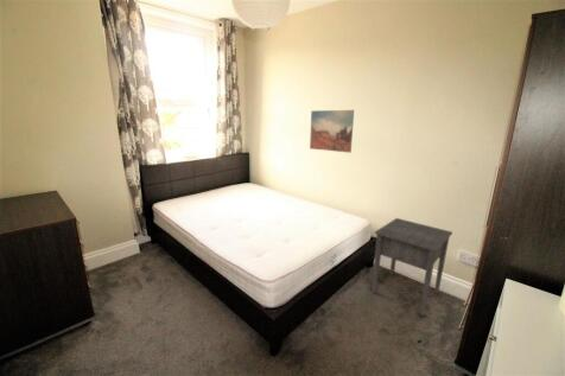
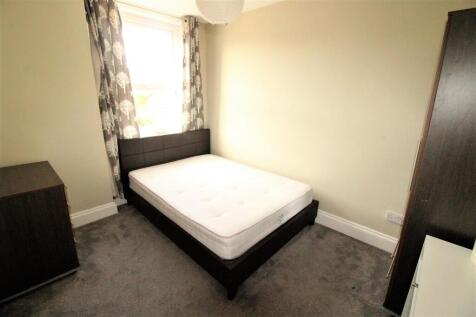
- wall art [309,109,355,154]
- nightstand [370,217,453,318]
